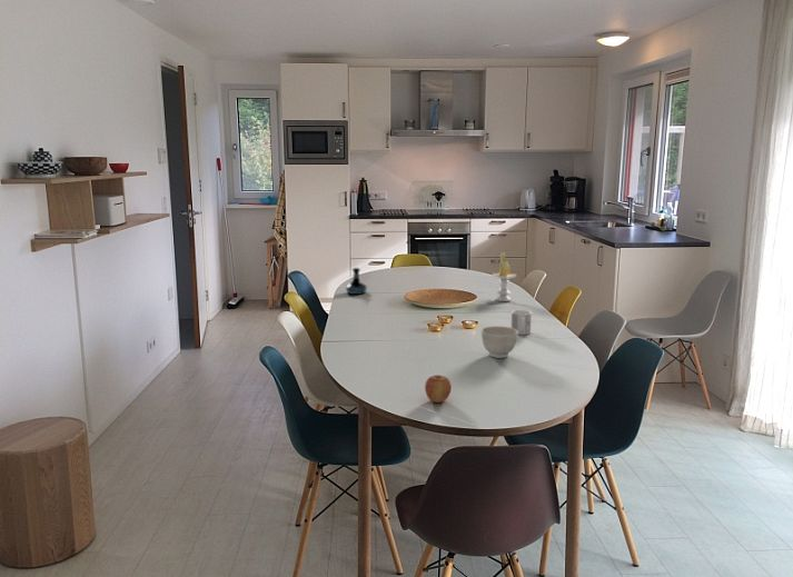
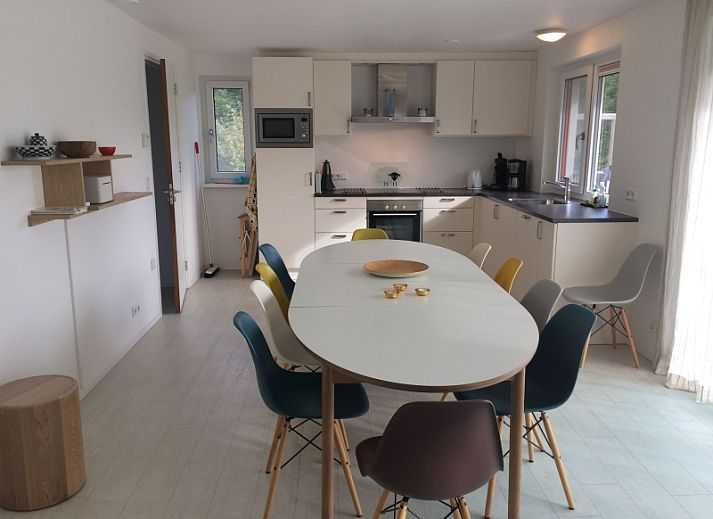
- bowl [480,326,519,359]
- mug [509,309,533,336]
- tequila bottle [345,267,368,296]
- apple [424,374,453,404]
- candle [490,251,517,302]
